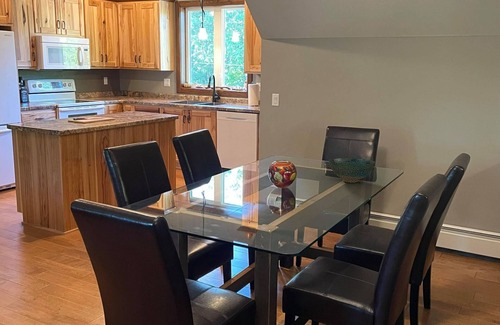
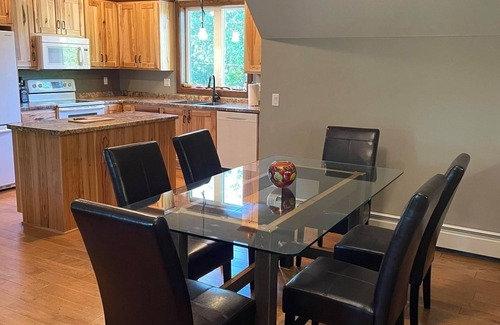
- bowl [328,157,376,184]
